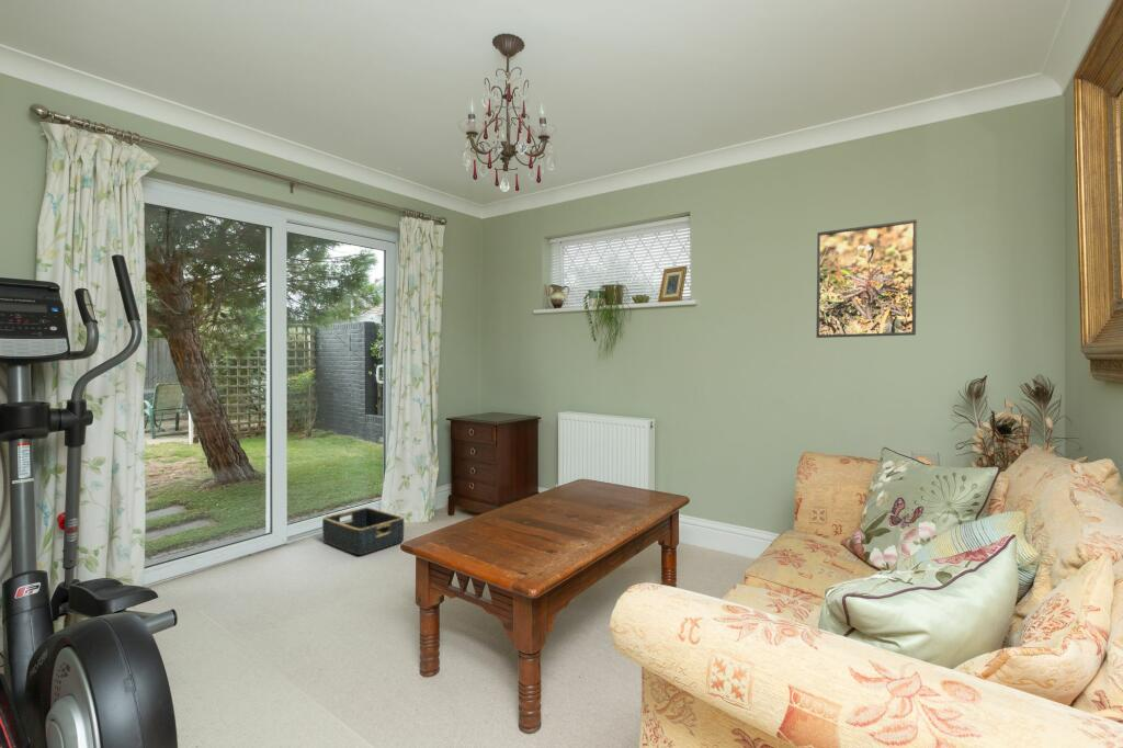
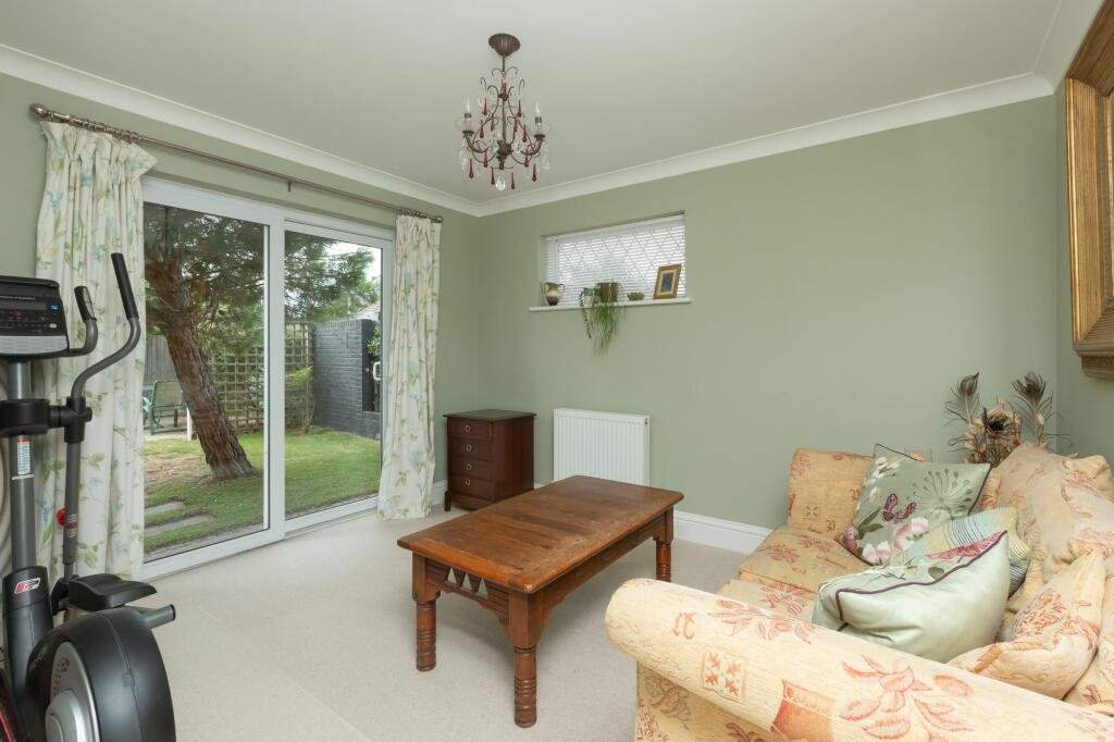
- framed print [815,218,918,339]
- basket [321,507,405,556]
